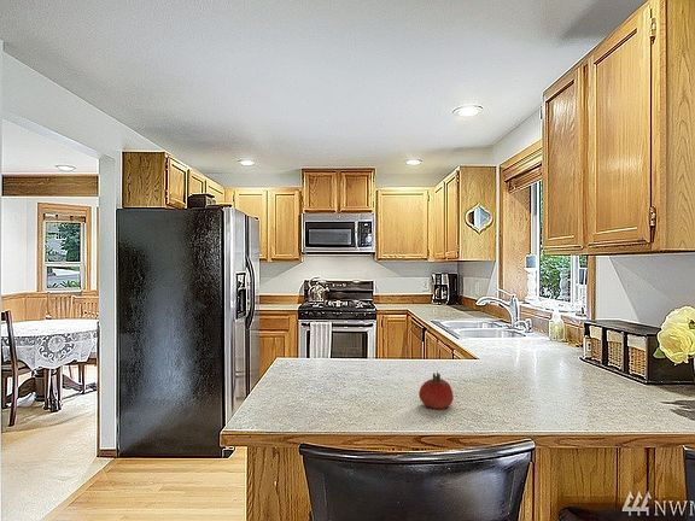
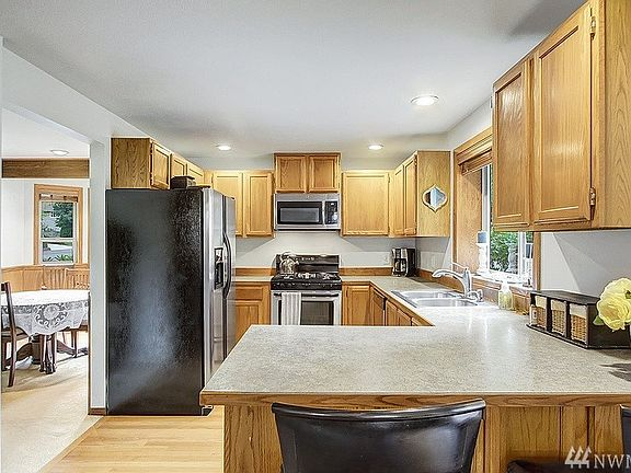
- fruit [417,371,455,410]
